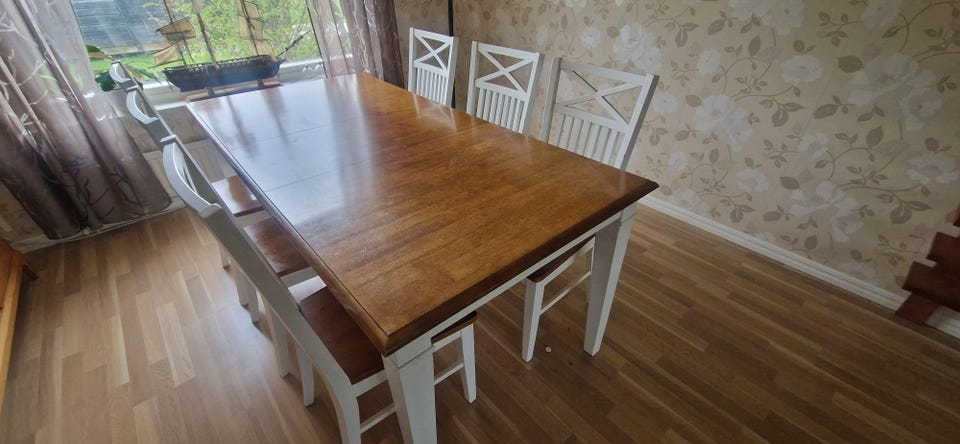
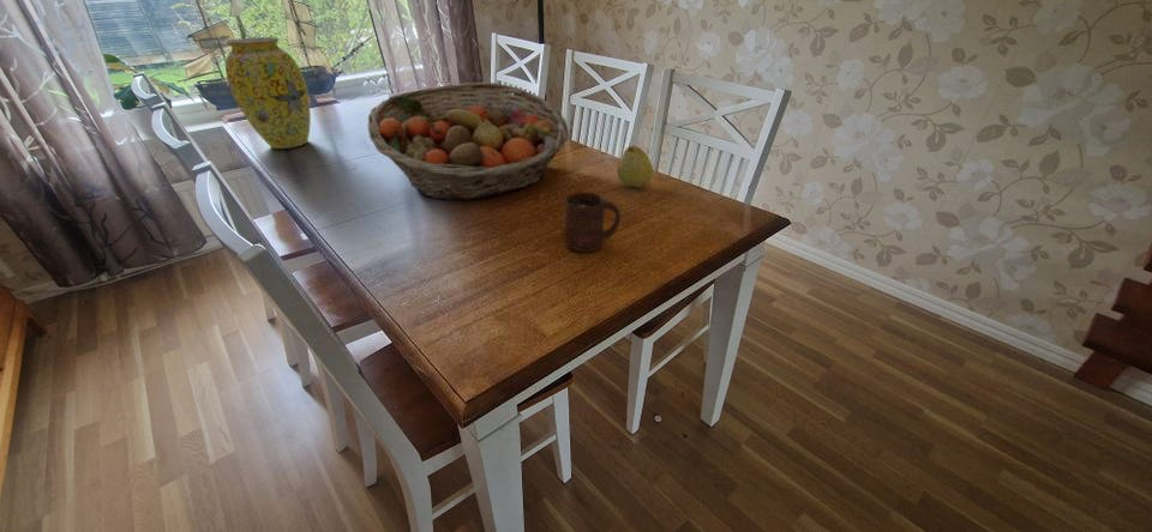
+ fruit [616,144,654,189]
+ cup [564,192,622,253]
+ fruit basket [367,81,570,201]
+ vase [224,36,312,150]
